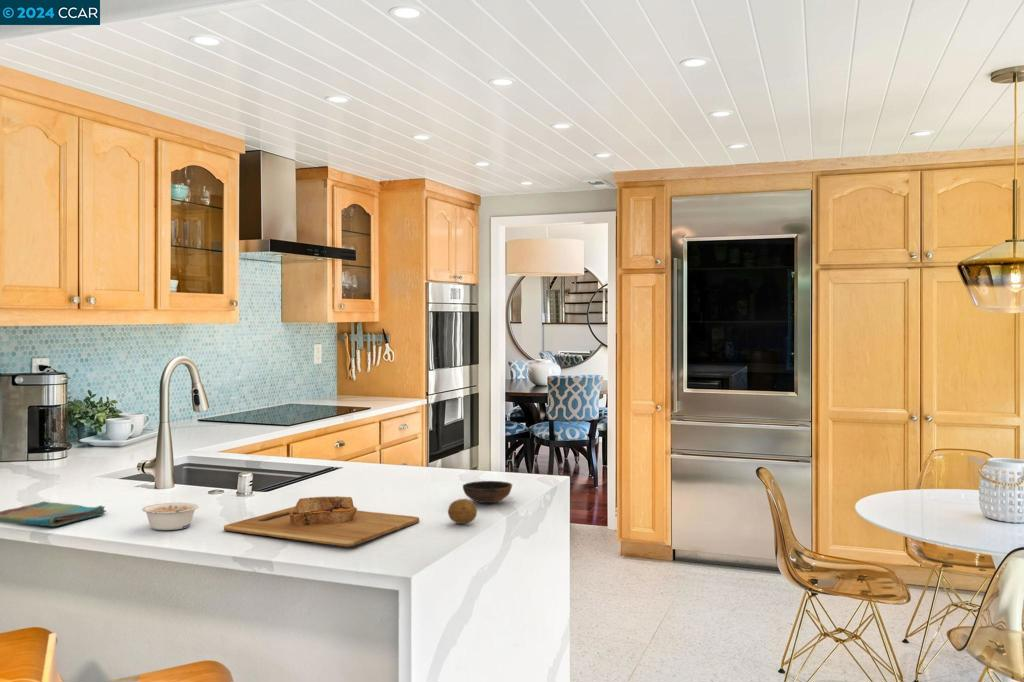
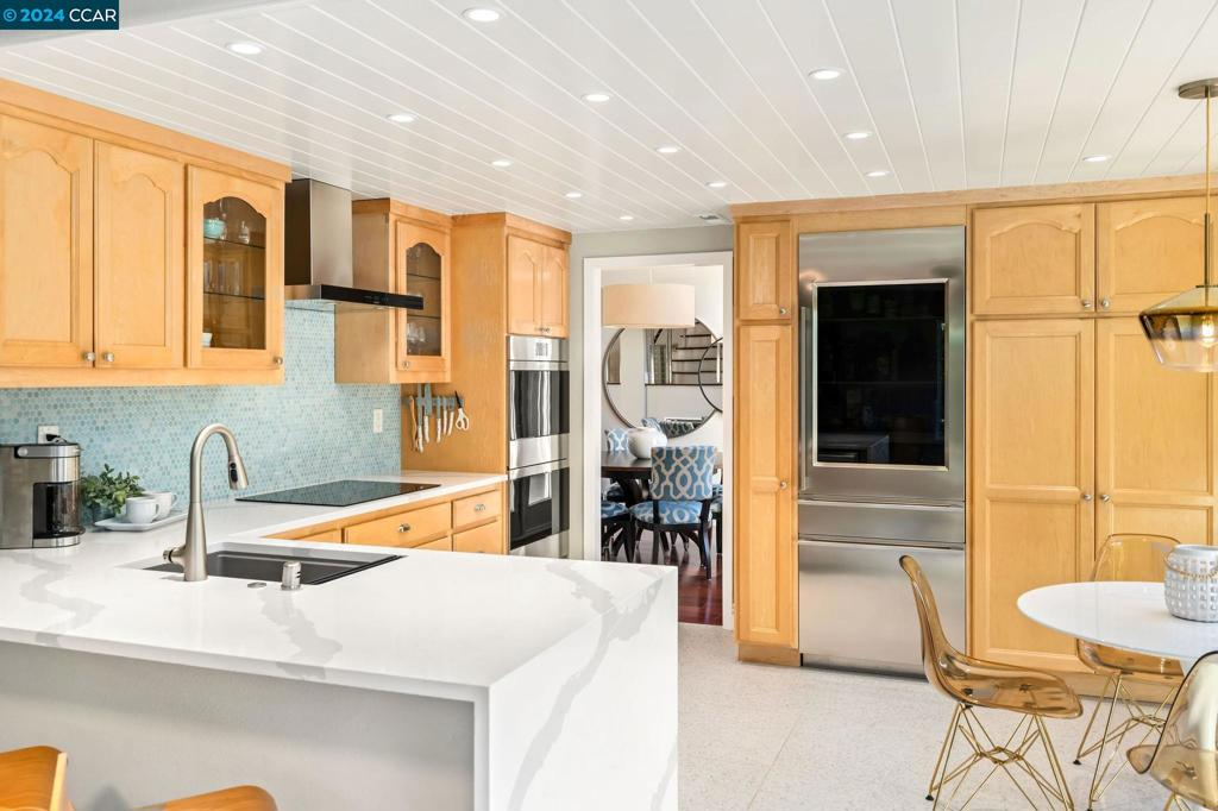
- bowl [462,480,513,504]
- dish towel [0,501,107,528]
- fruit [447,498,478,525]
- legume [141,502,200,531]
- cutting board [223,495,420,548]
